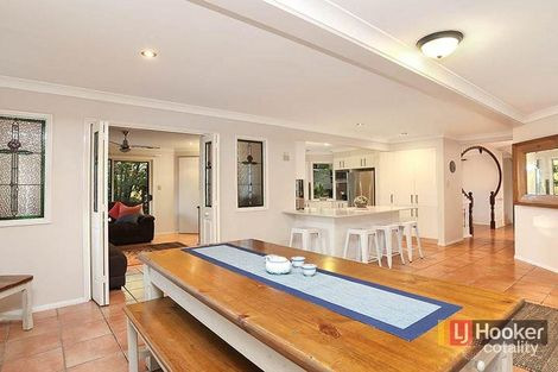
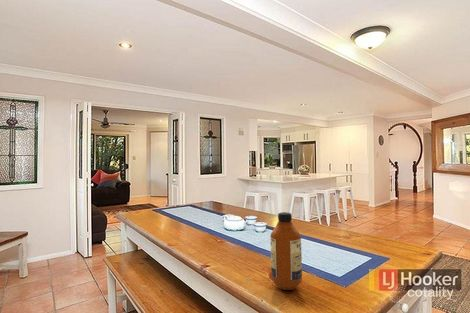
+ bottle [269,211,303,291]
